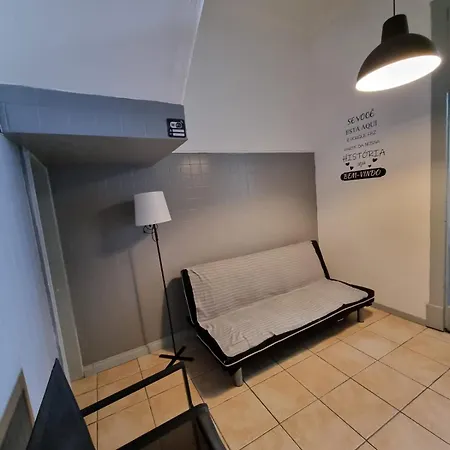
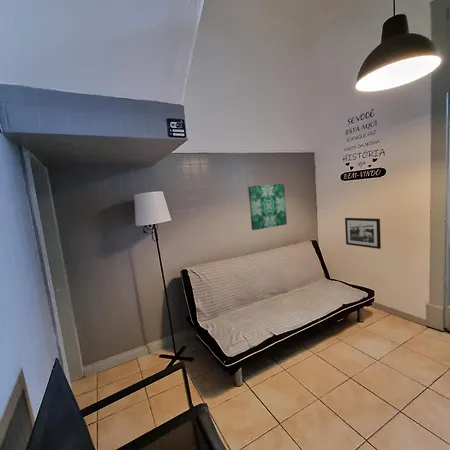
+ picture frame [344,217,382,250]
+ wall art [247,183,288,231]
